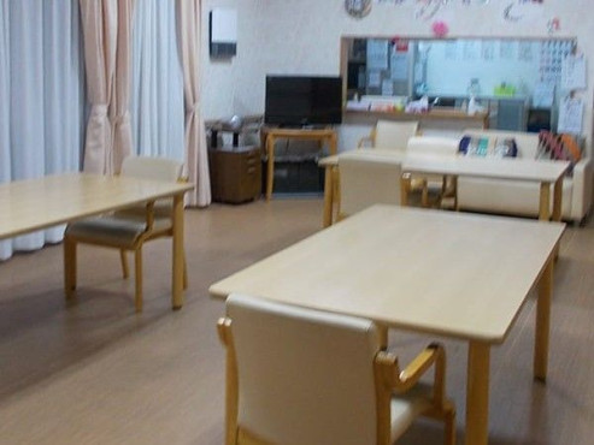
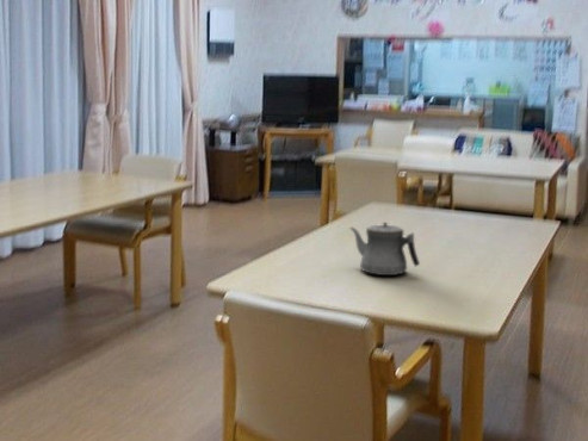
+ teapot [348,222,421,277]
